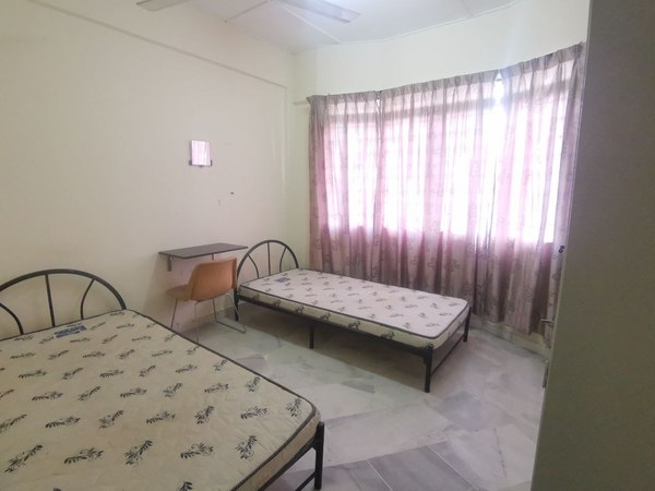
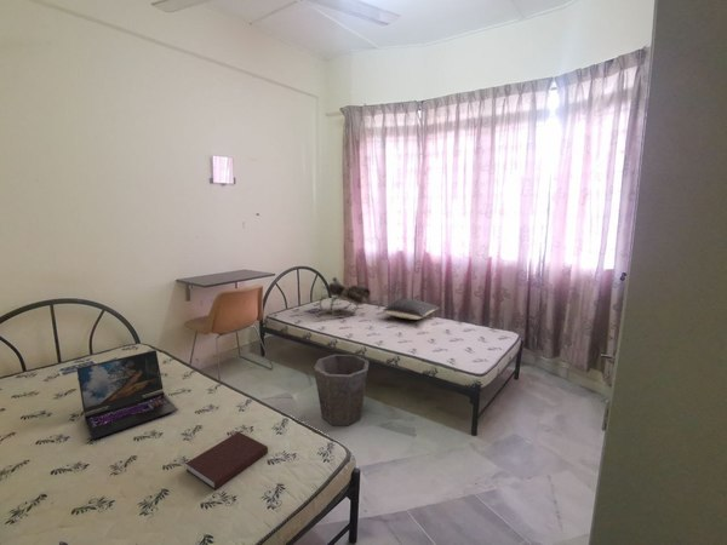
+ notebook [184,431,269,492]
+ backpack [319,276,372,320]
+ waste bin [313,352,371,428]
+ laptop [75,349,179,441]
+ pillow [382,297,440,321]
